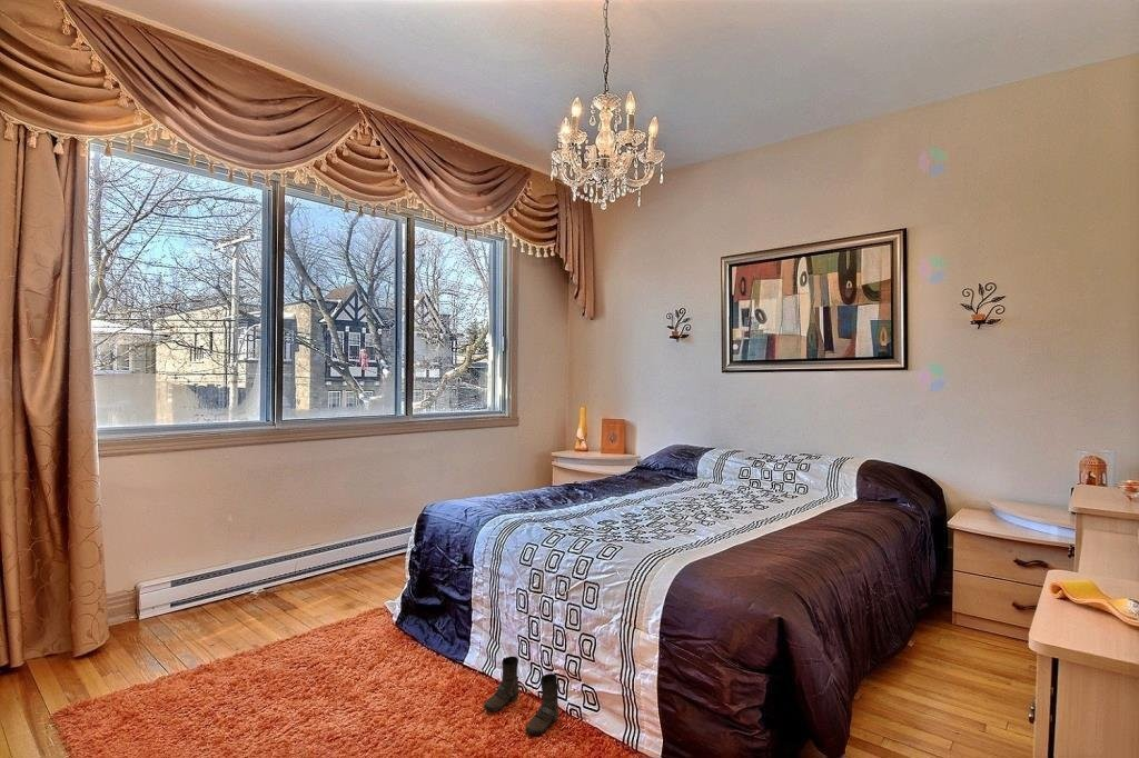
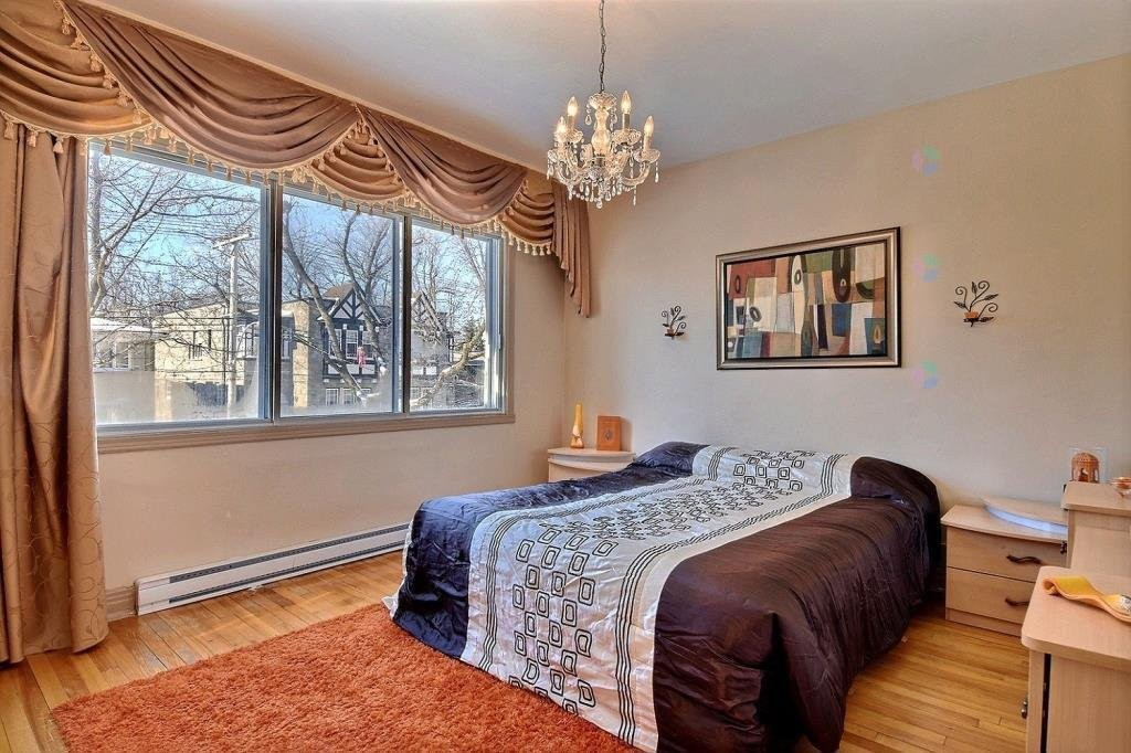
- boots [483,655,561,736]
